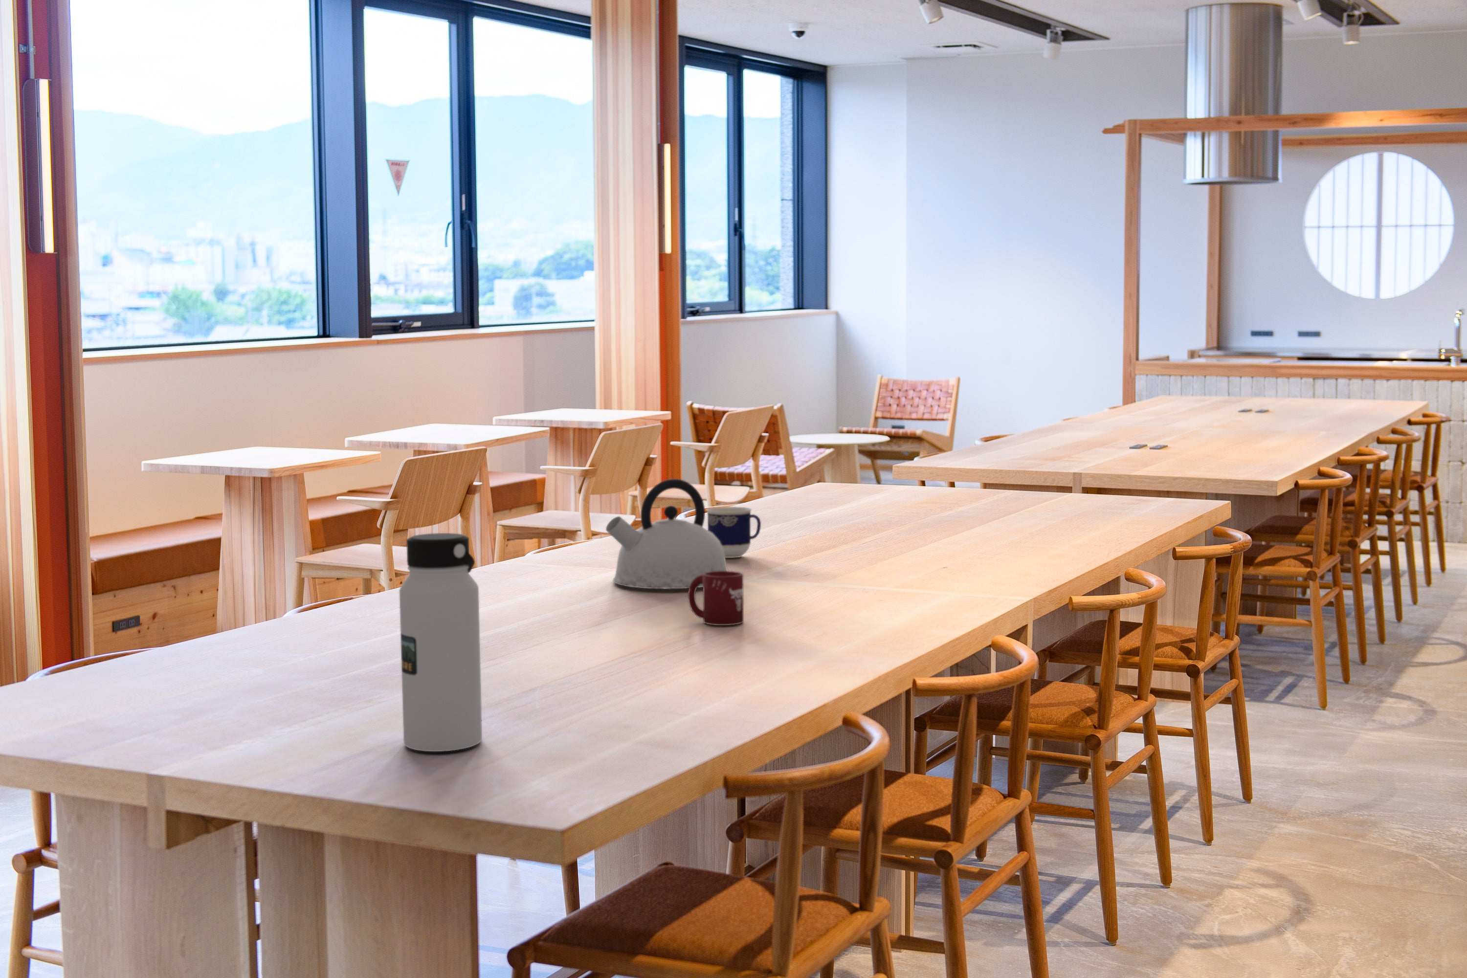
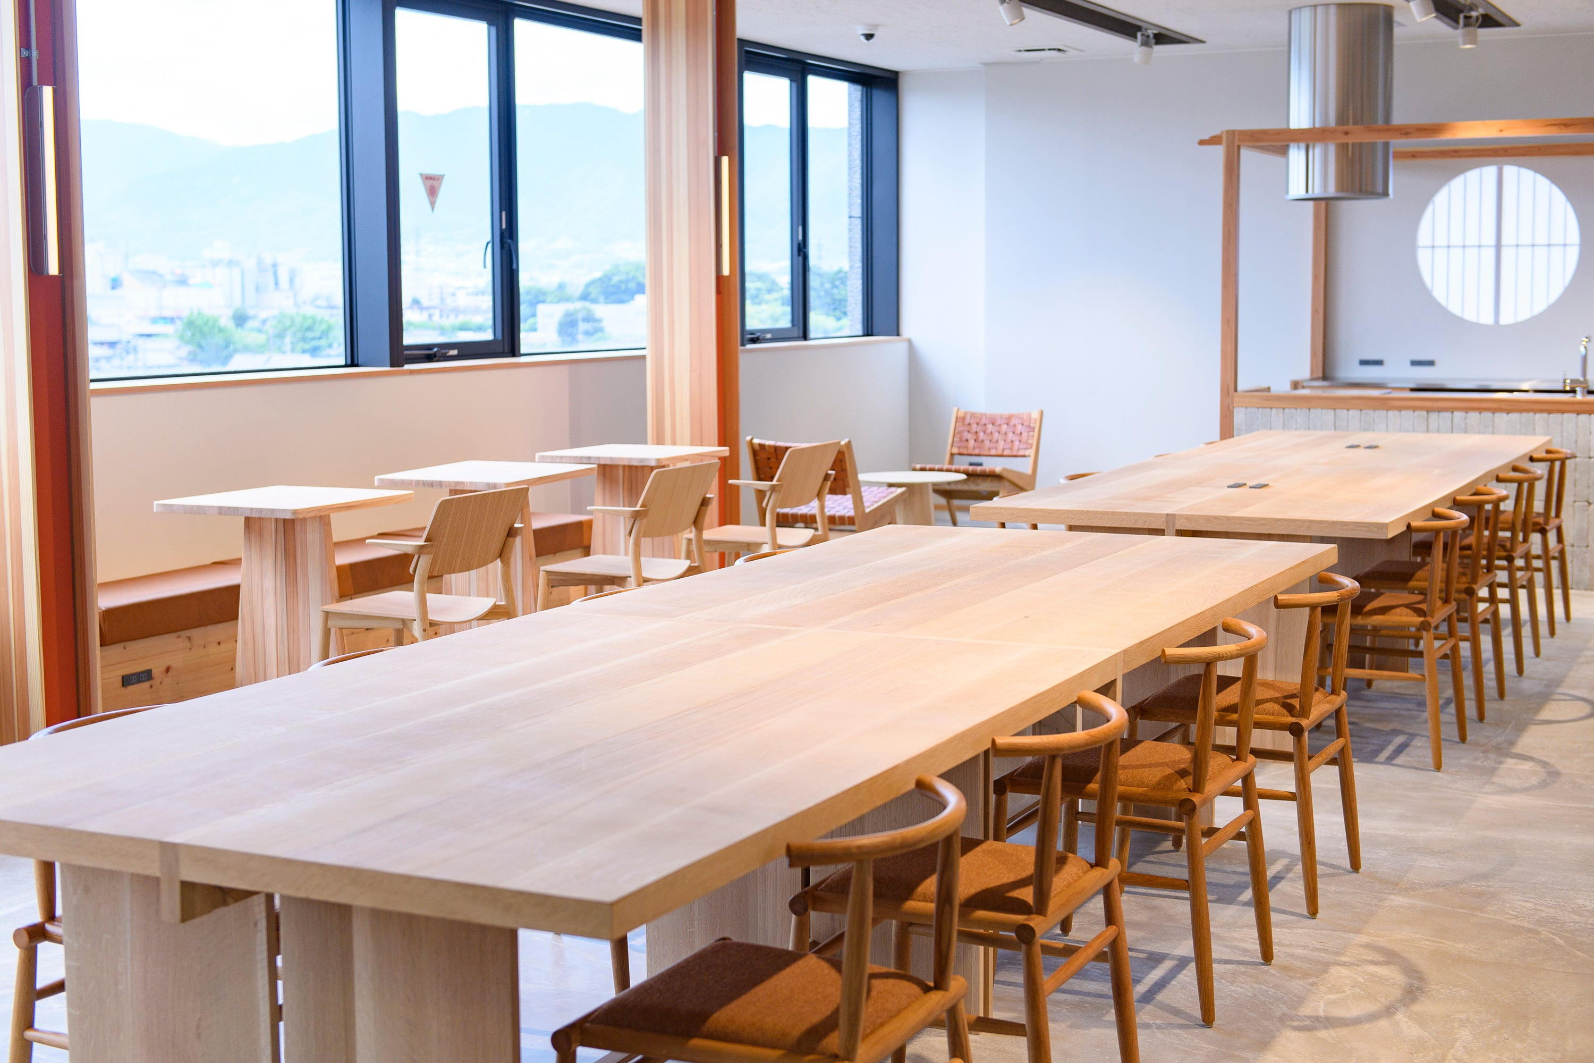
- cup [705,506,762,559]
- kettle [606,478,728,589]
- water bottle [398,533,482,752]
- cup [688,571,744,625]
